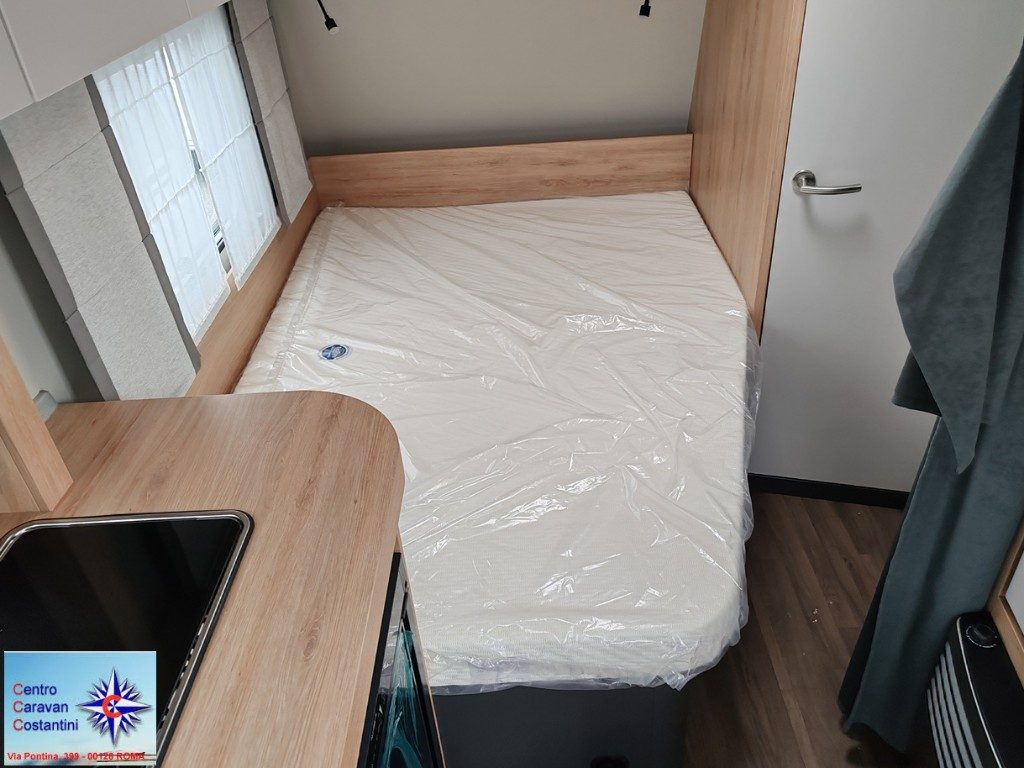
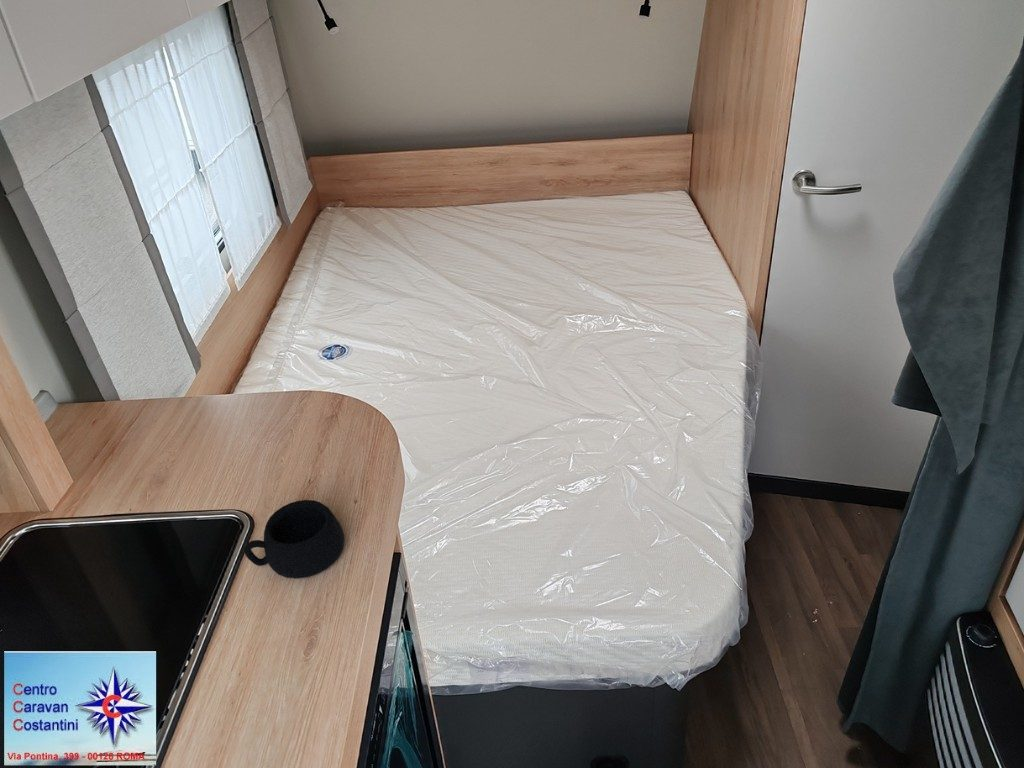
+ mug [243,499,345,579]
